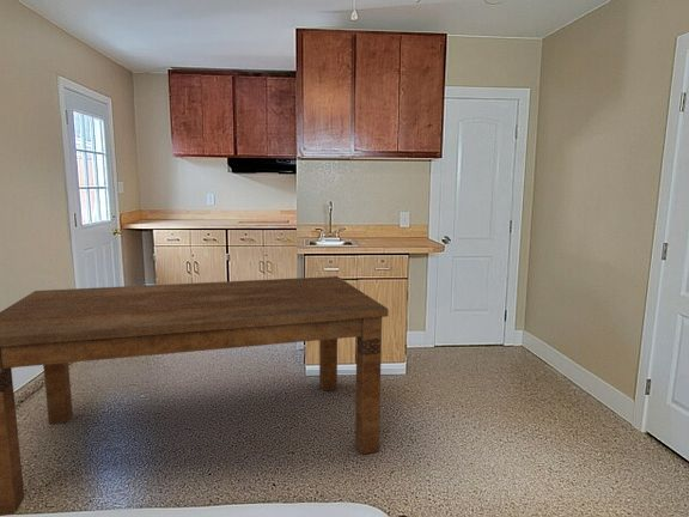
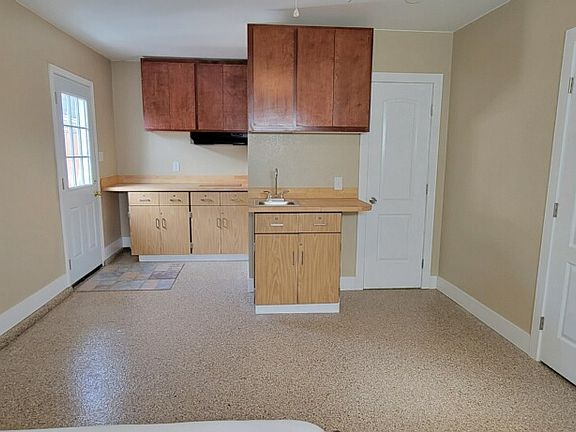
- dining table [0,275,390,517]
